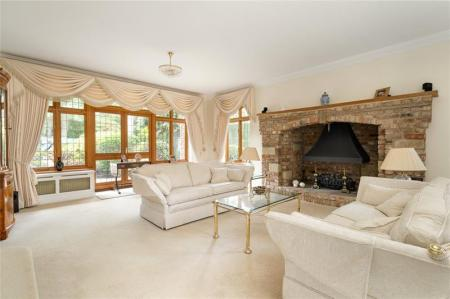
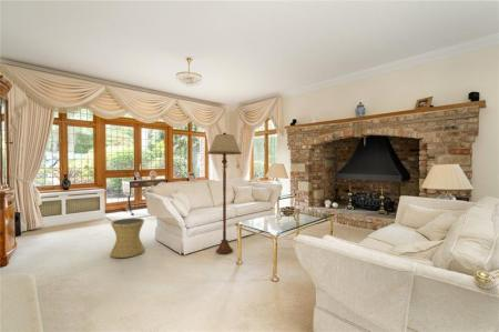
+ floor lamp [206,131,243,255]
+ side table [110,217,146,259]
